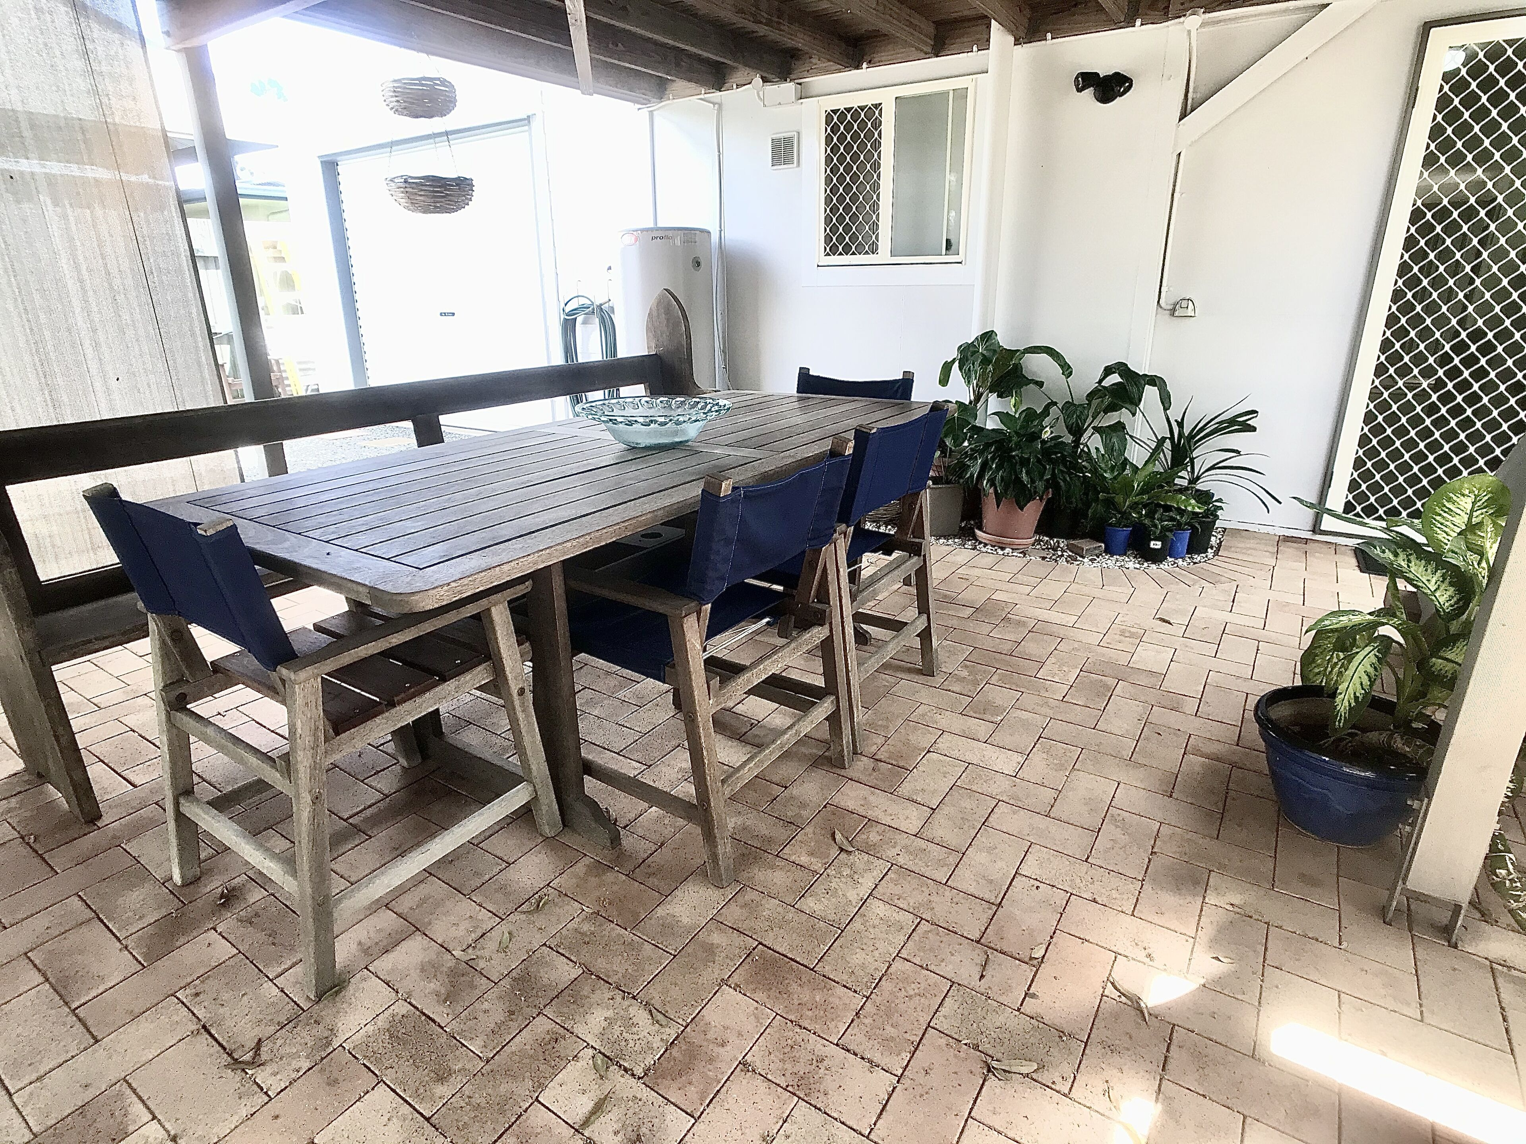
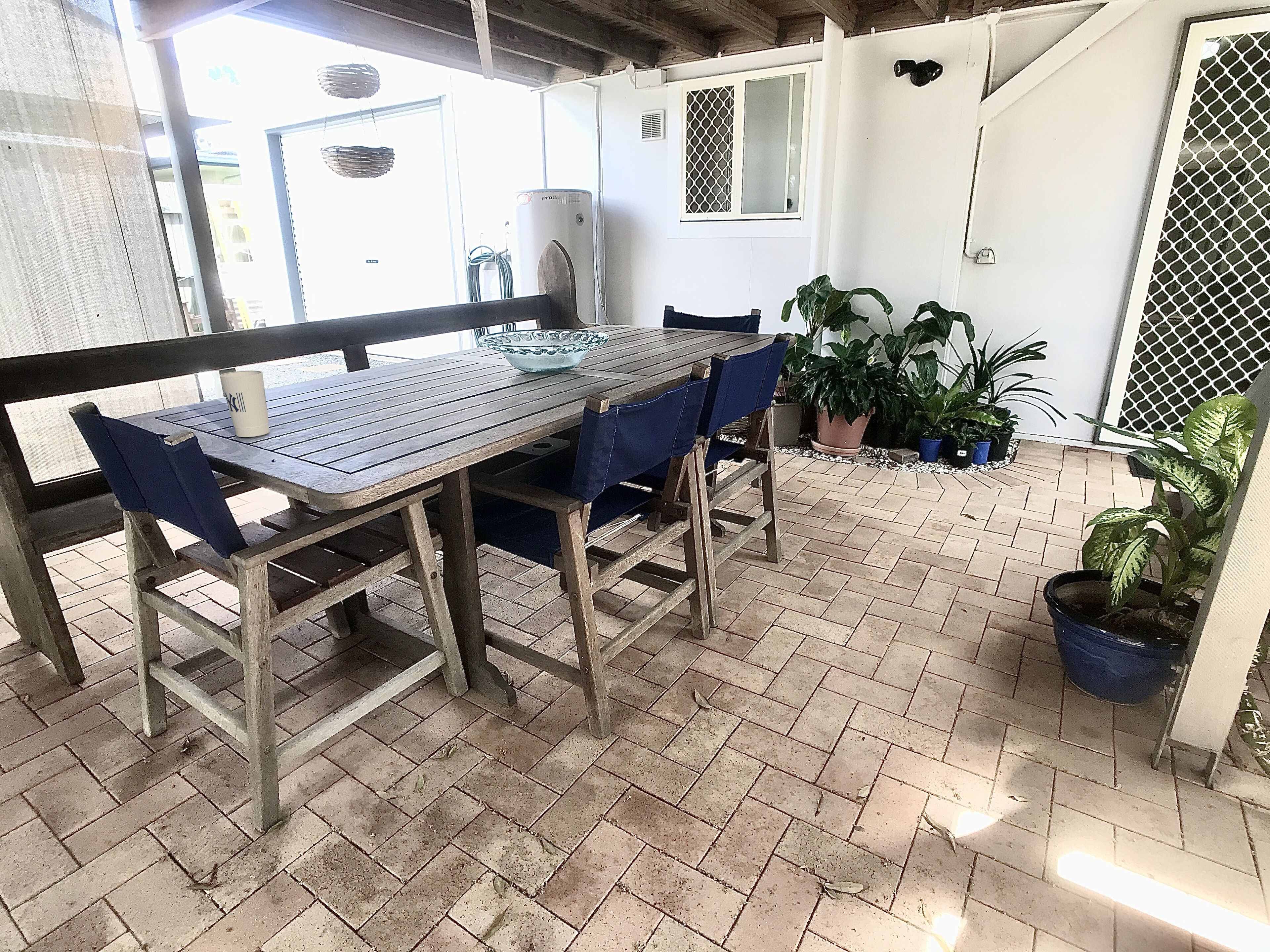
+ cup [219,370,270,438]
